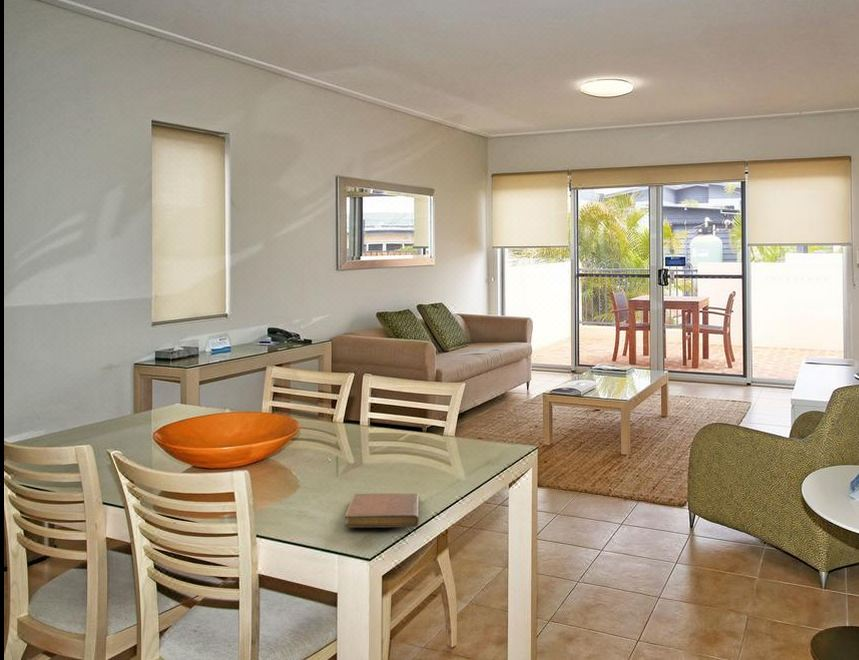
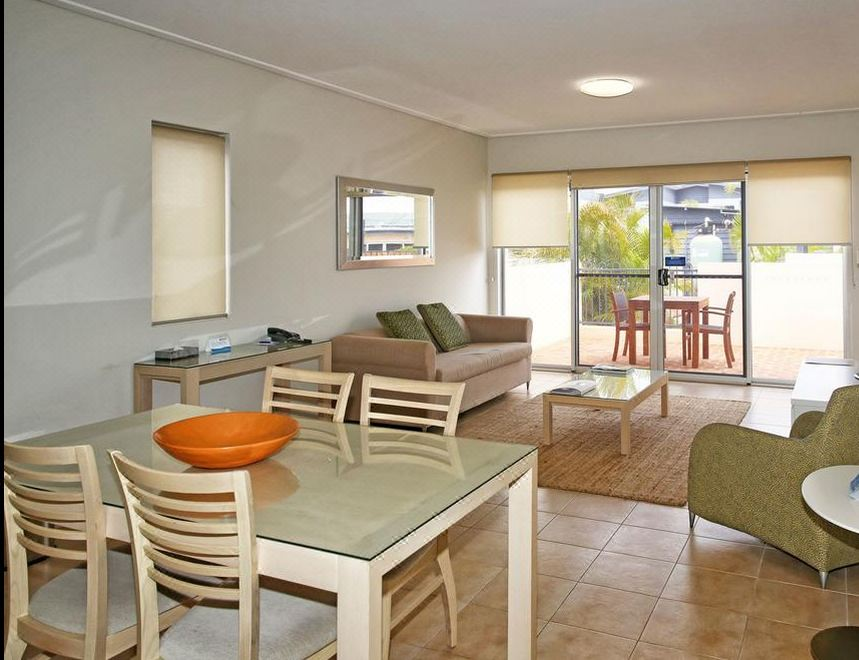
- notebook [344,492,421,529]
